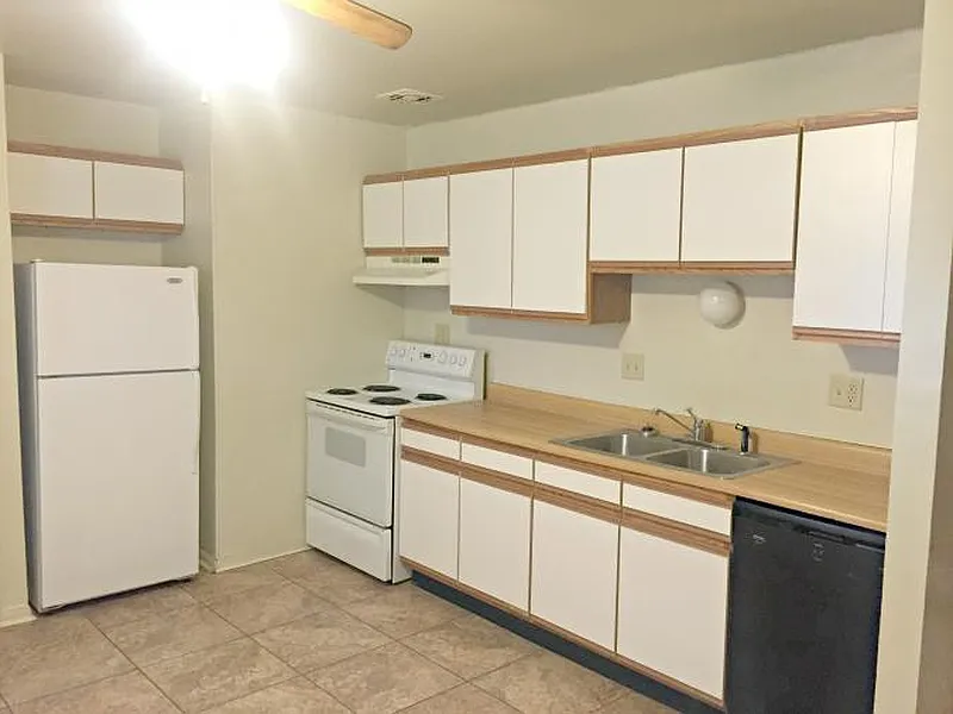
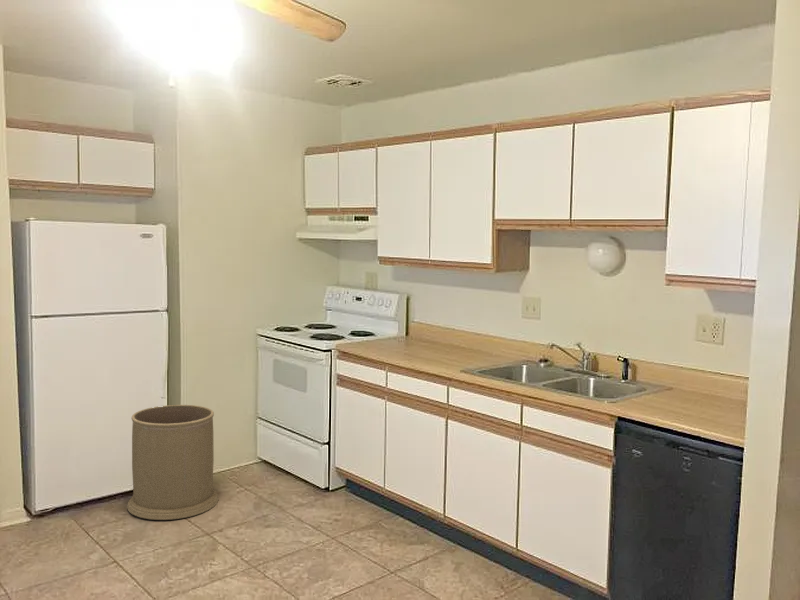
+ trash can [126,404,219,521]
